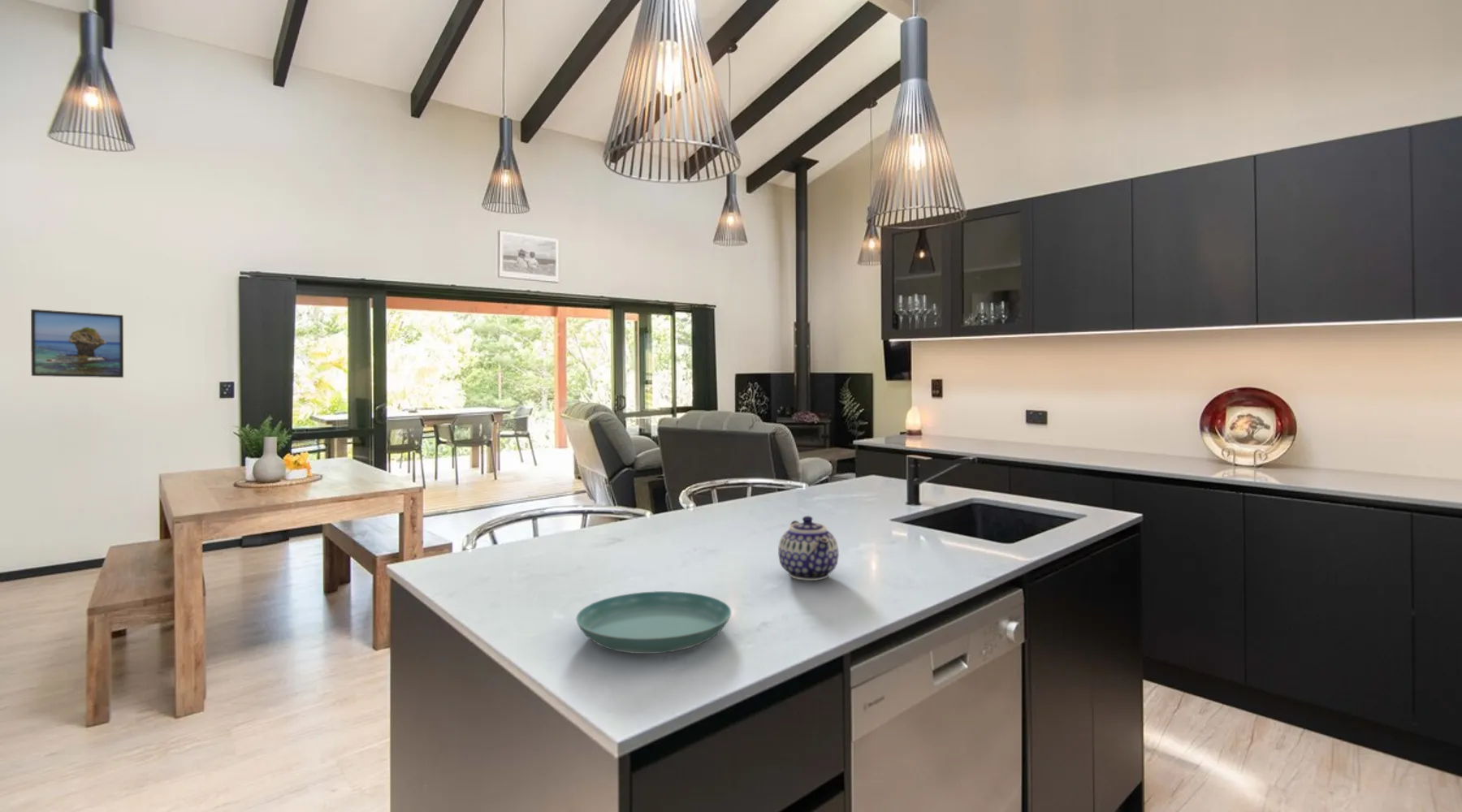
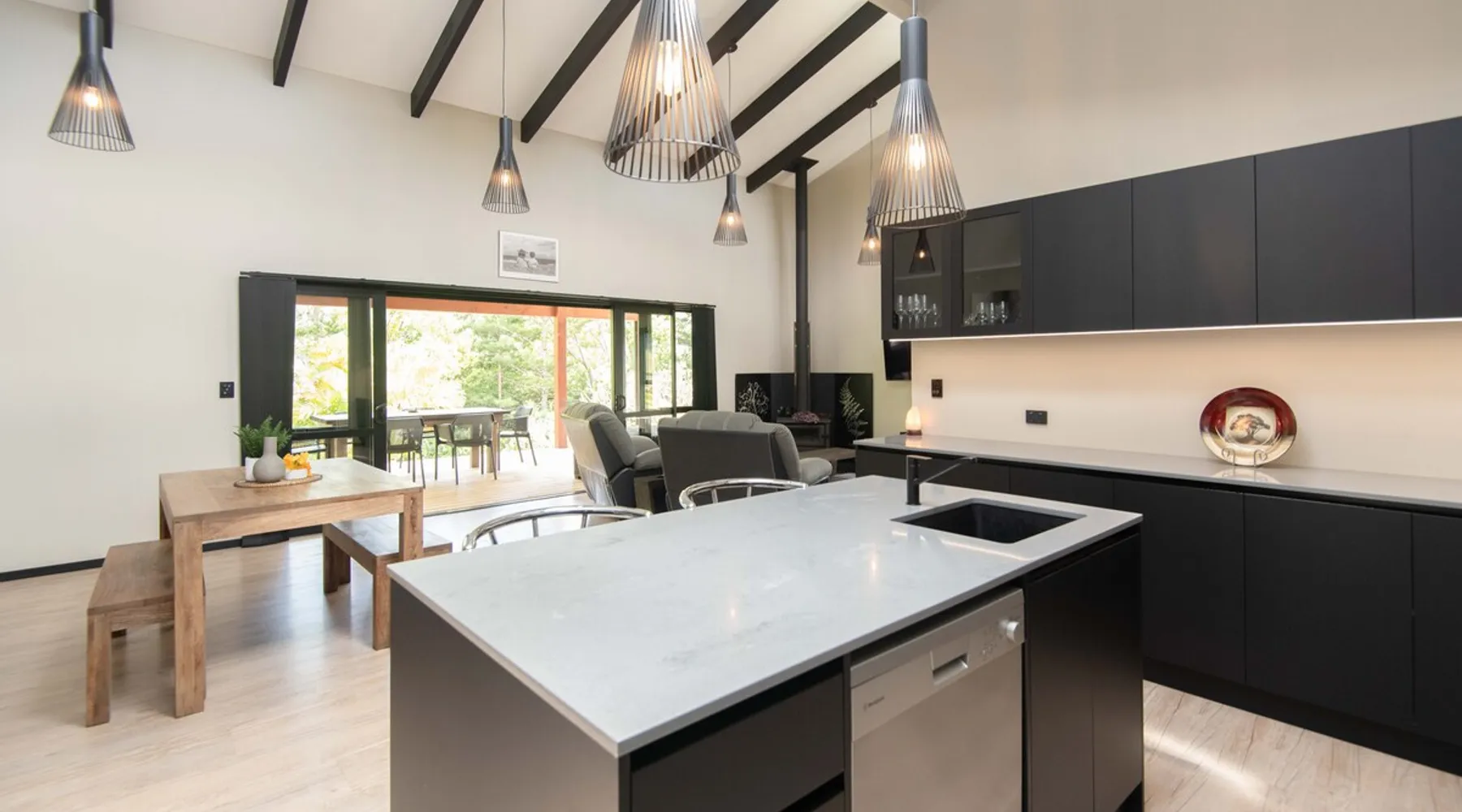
- saucer [575,590,732,654]
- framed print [30,309,124,378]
- teapot [777,515,840,581]
